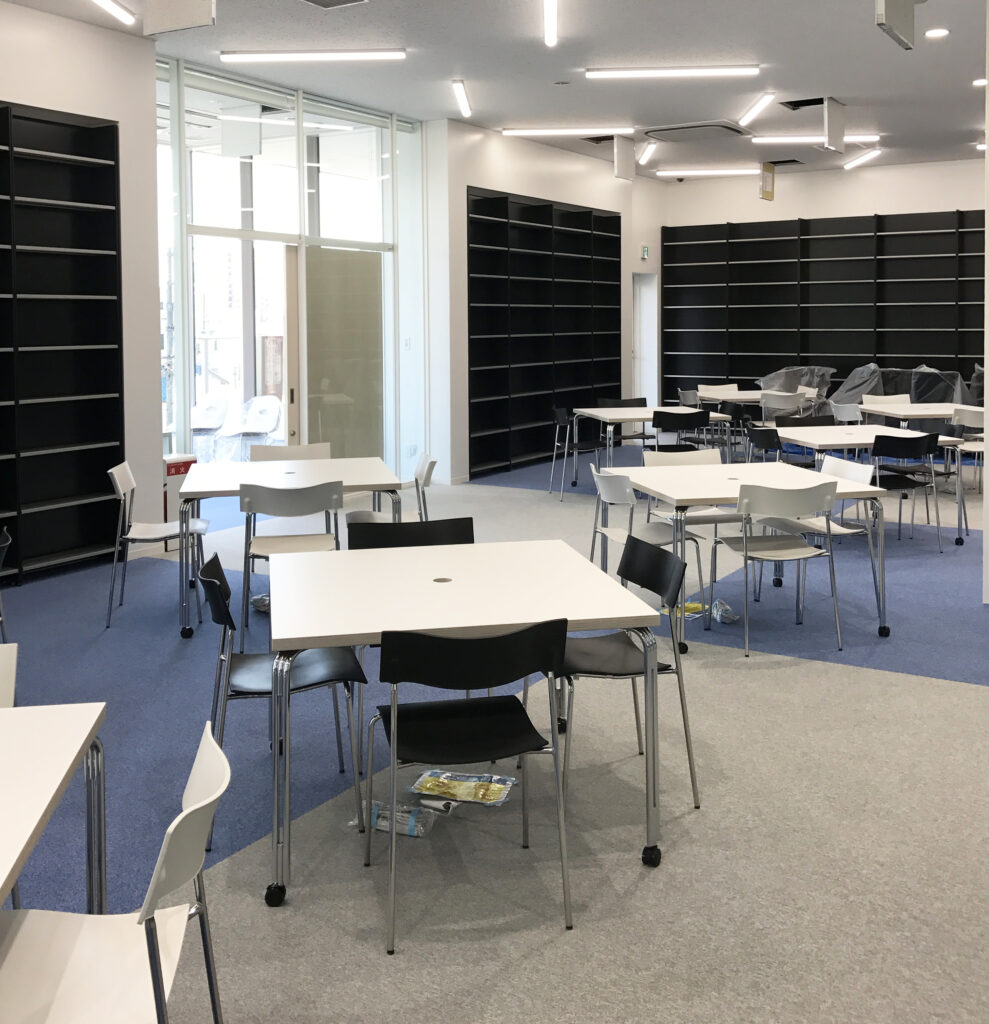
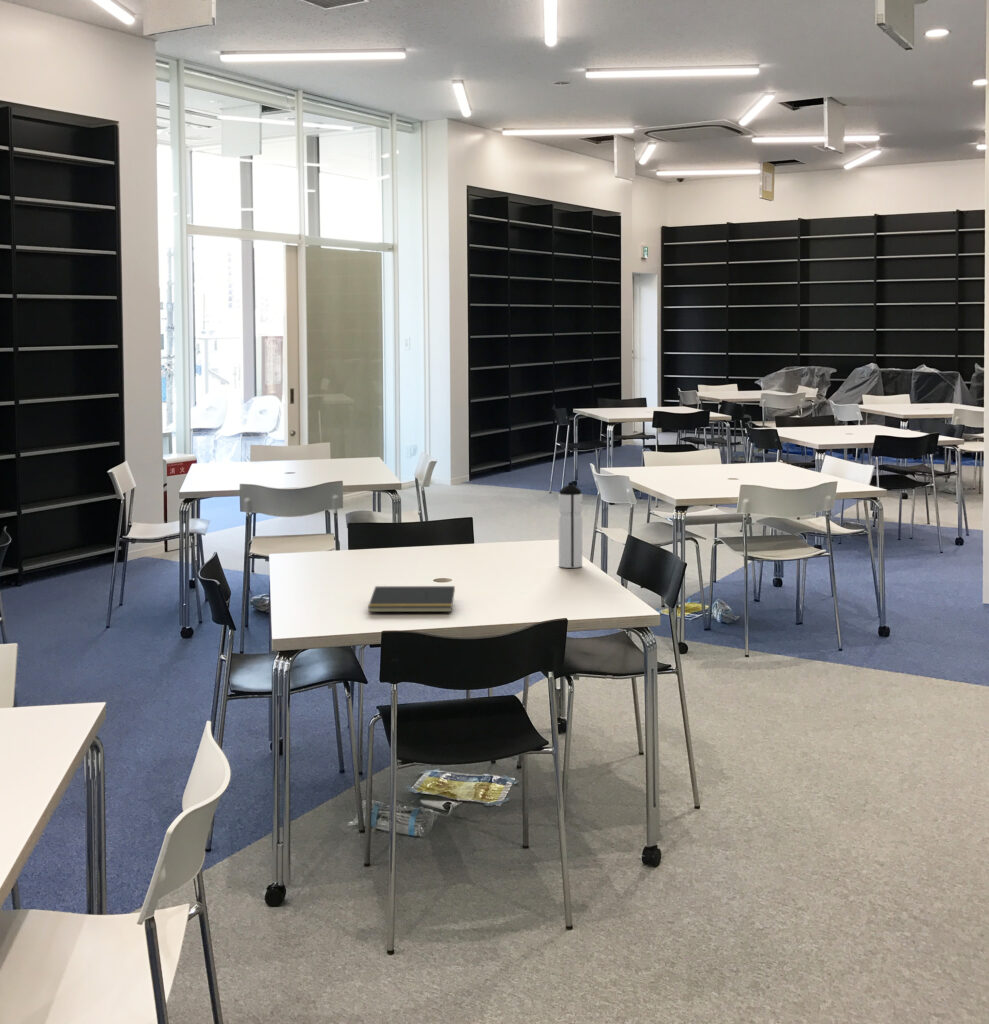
+ water bottle [558,481,583,569]
+ notepad [367,585,456,613]
